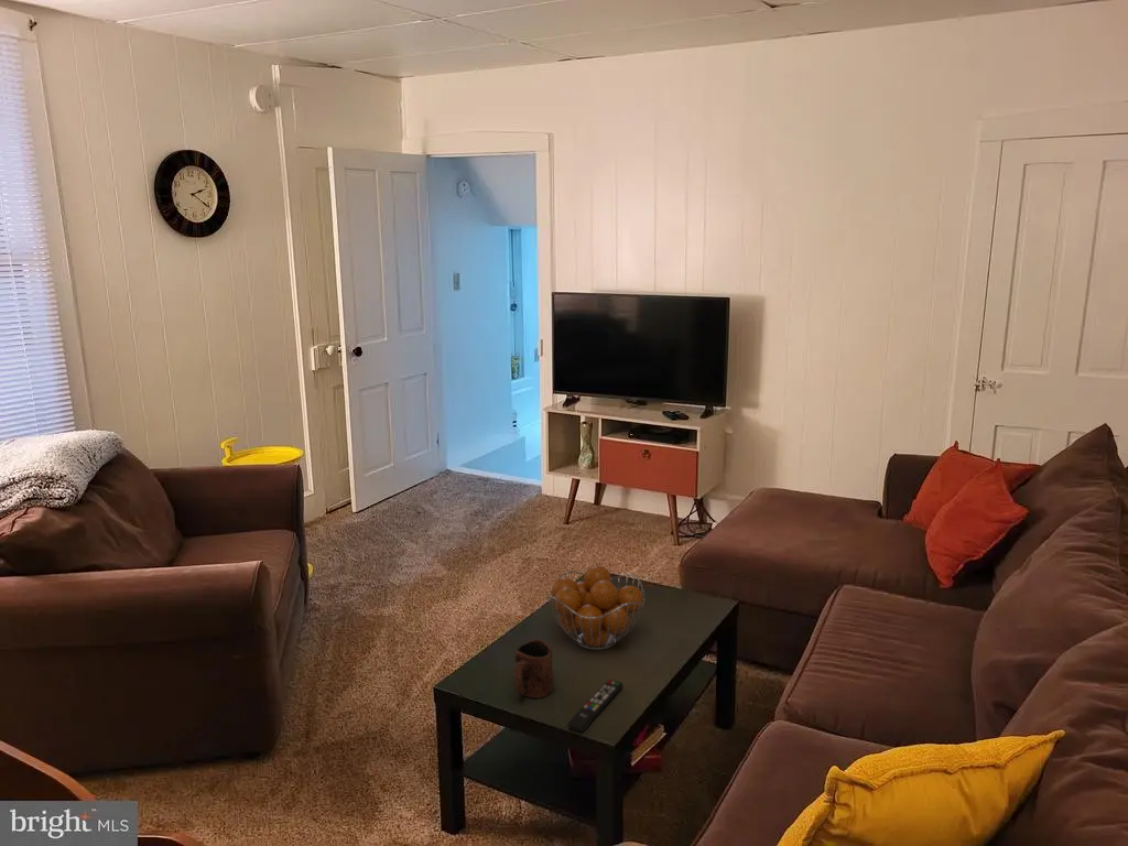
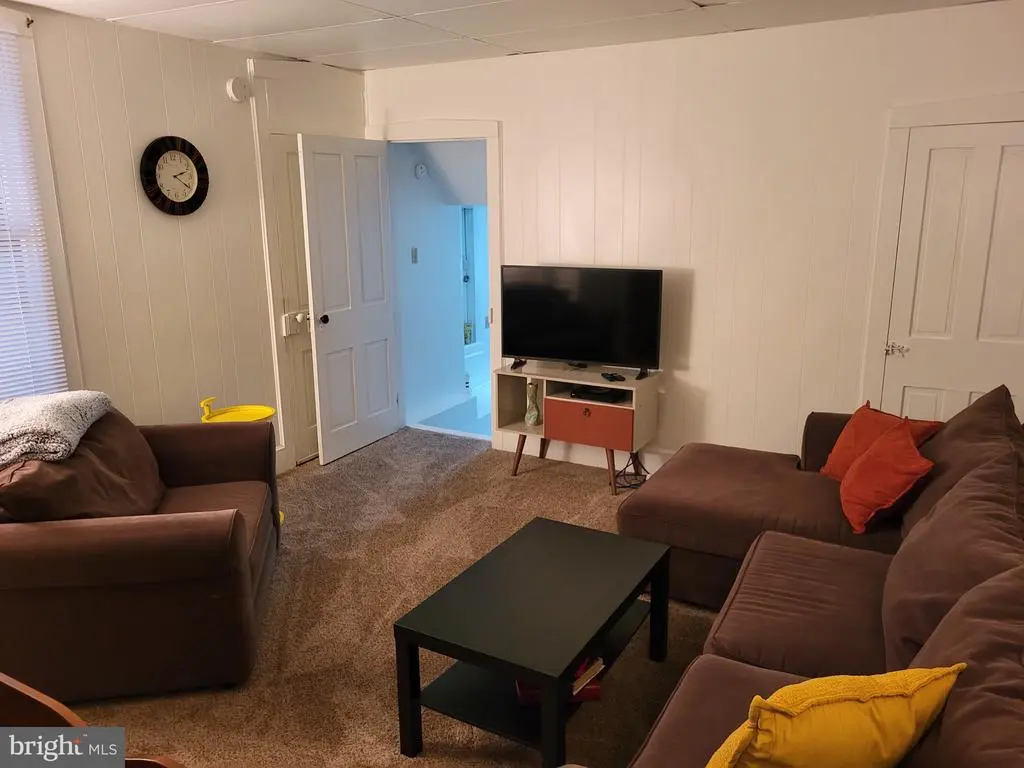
- mug [513,638,554,699]
- remote control [566,679,625,734]
- fruit basket [547,565,646,651]
